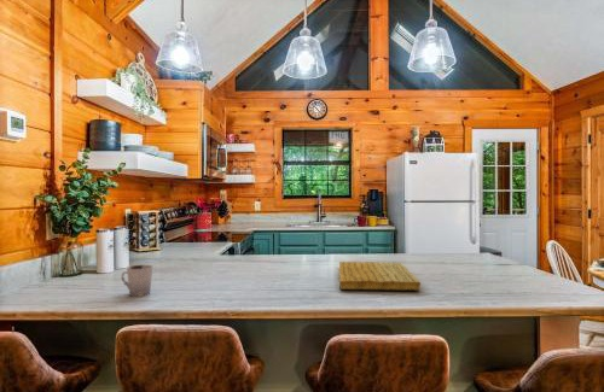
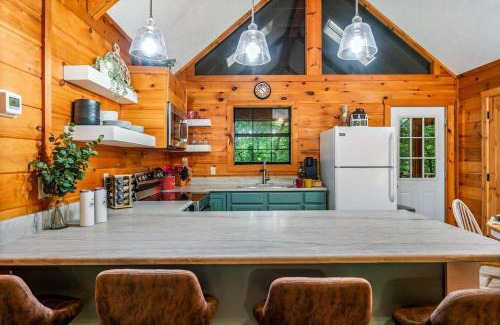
- cutting board [338,261,422,291]
- cup [120,264,153,298]
